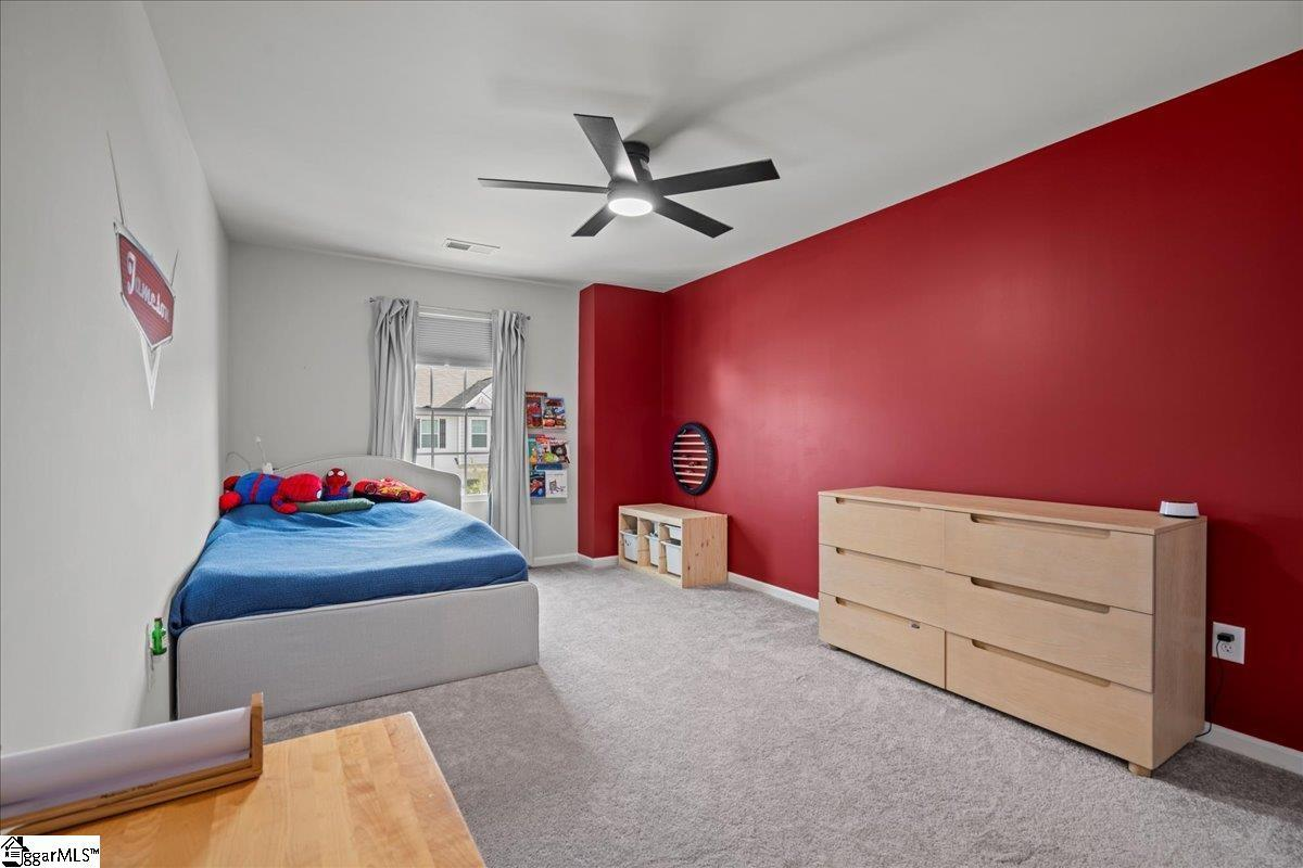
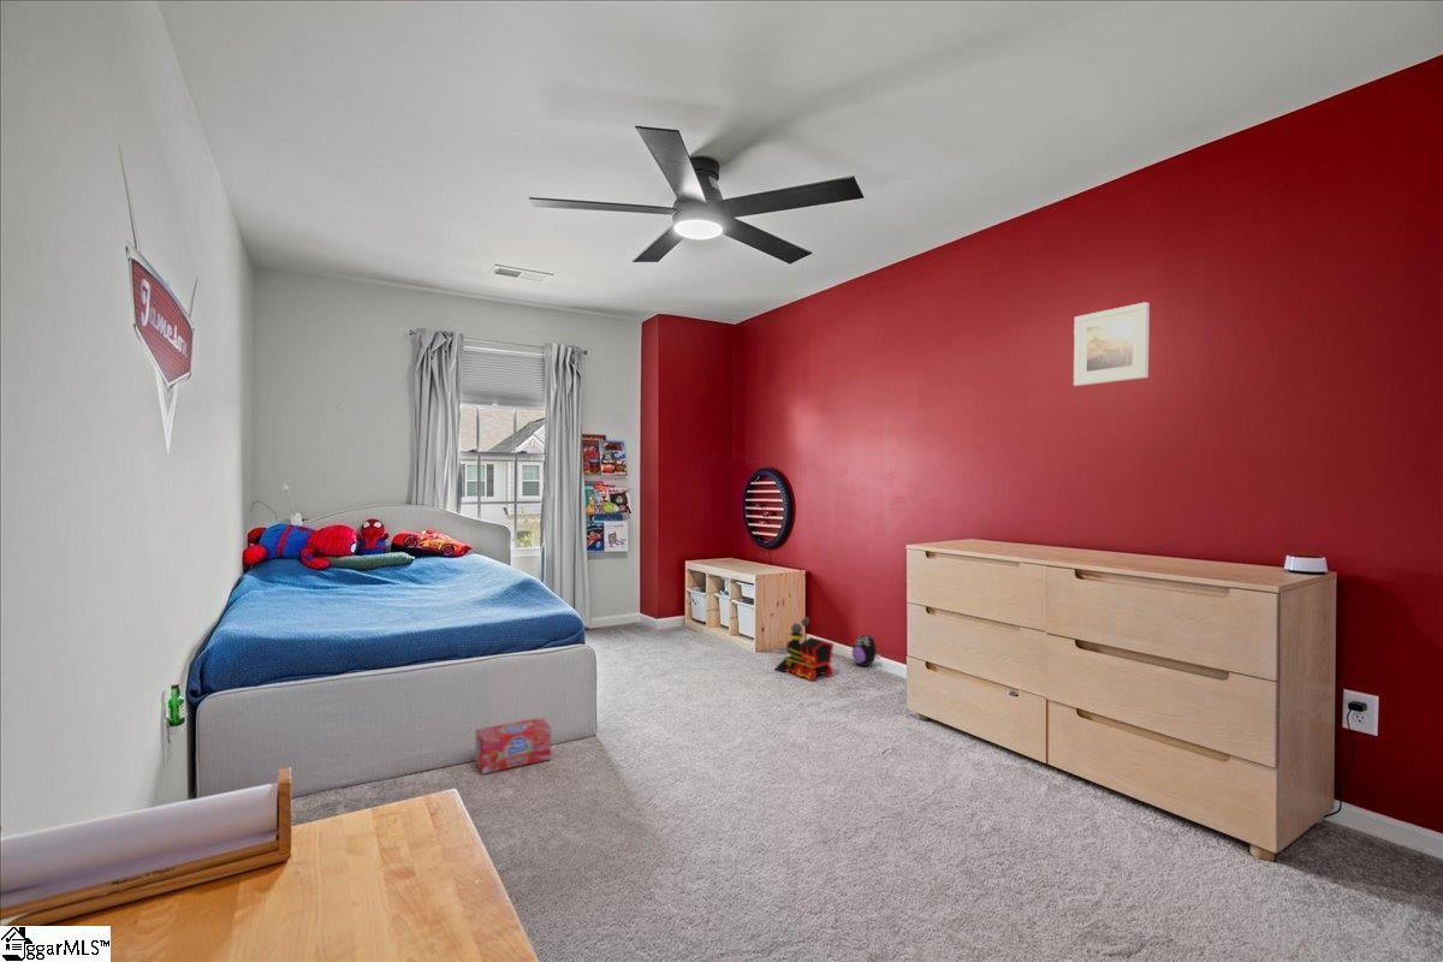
+ plush toy [851,631,881,667]
+ box [474,717,552,776]
+ toy train [773,616,836,682]
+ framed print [1073,301,1151,387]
